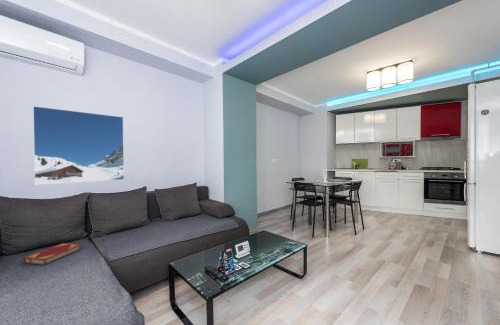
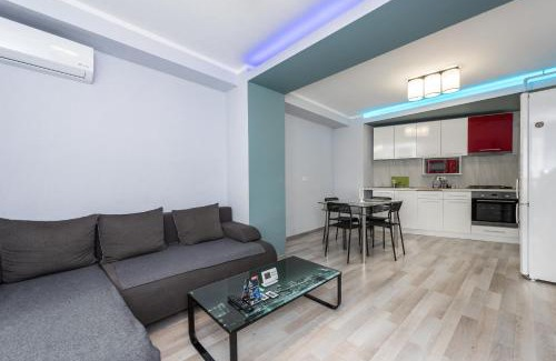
- hardback book [22,242,82,266]
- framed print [32,105,125,186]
